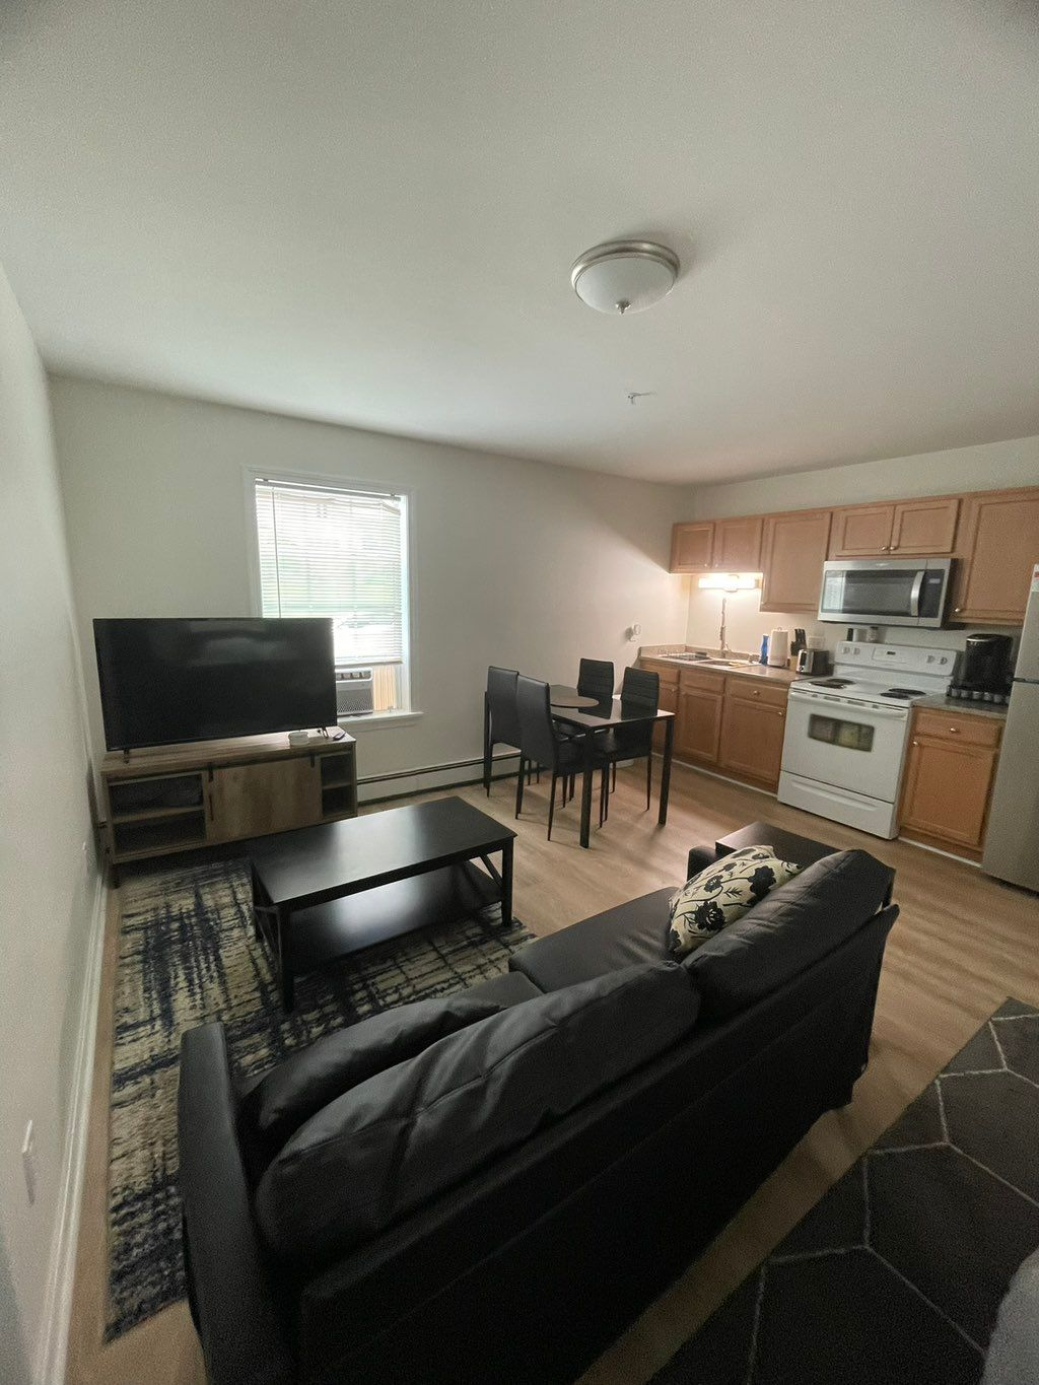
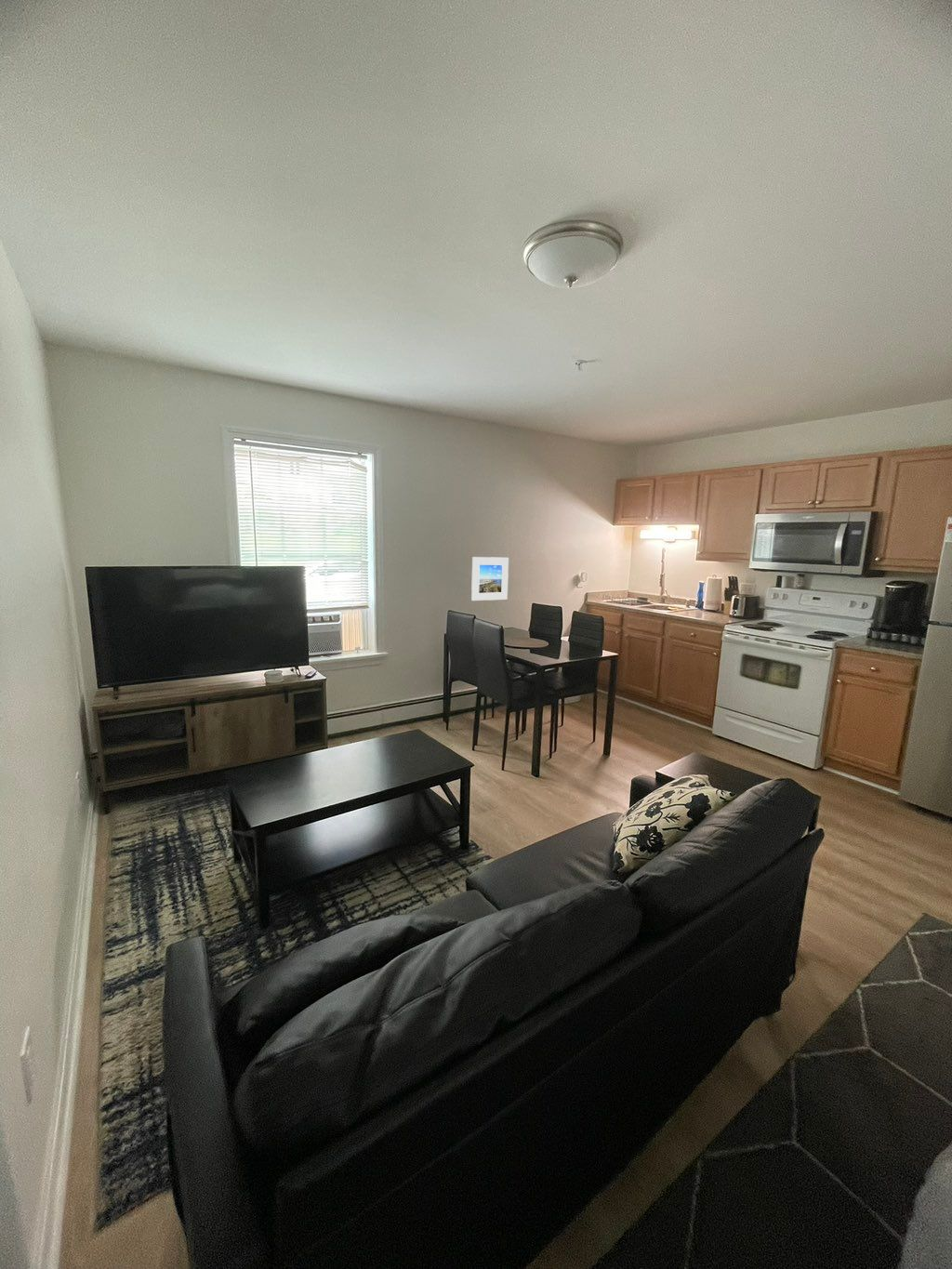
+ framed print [470,556,509,601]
